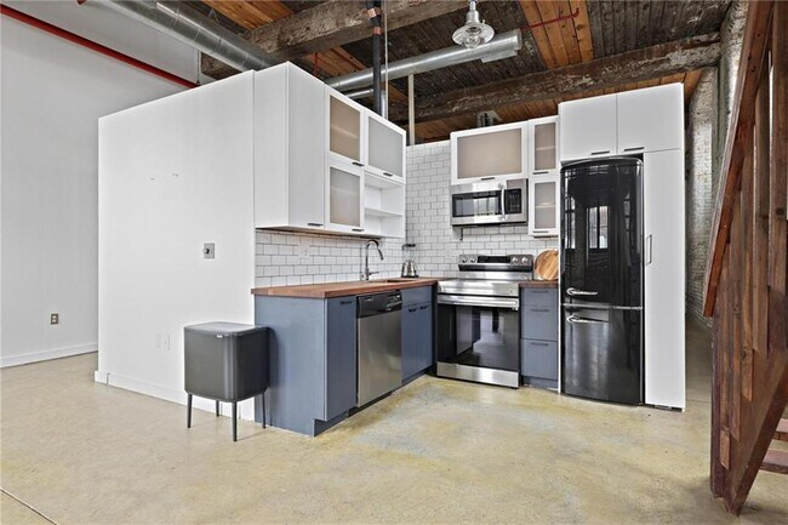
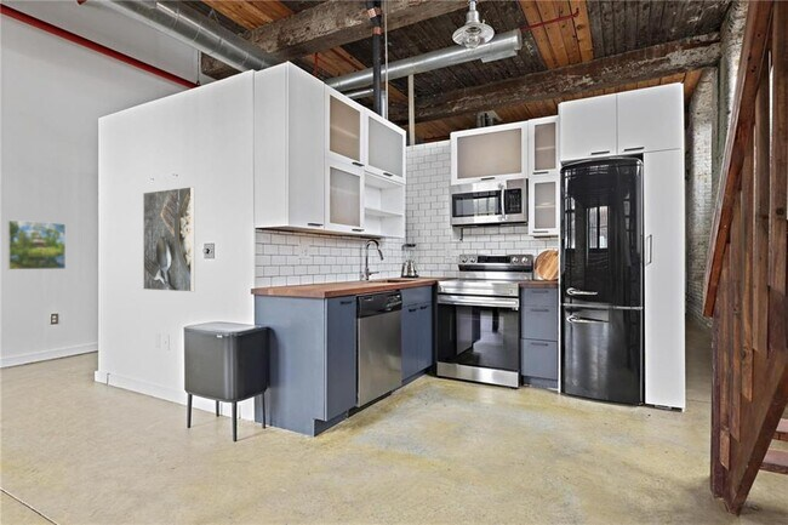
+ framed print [142,186,196,293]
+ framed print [6,219,67,270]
